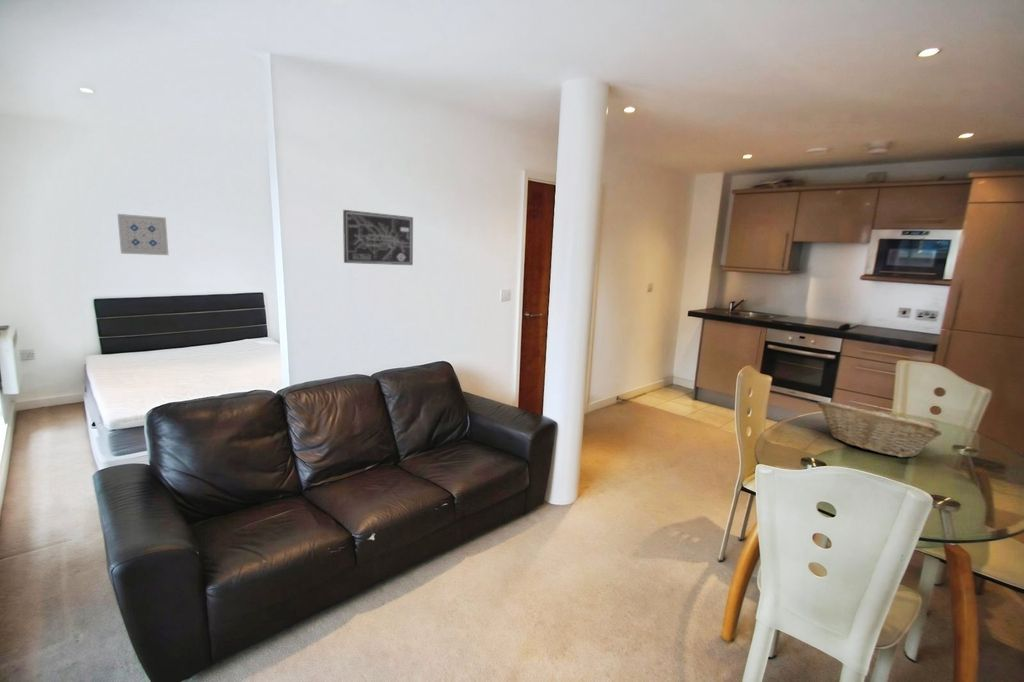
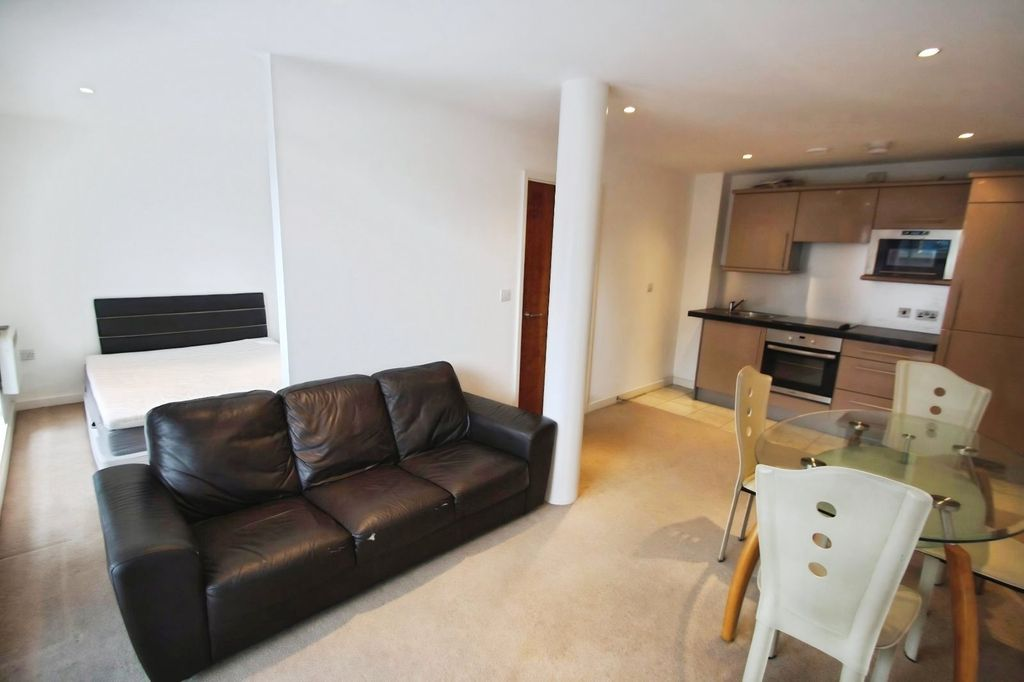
- wall art [117,213,169,256]
- wall art [342,209,414,266]
- fruit basket [816,400,943,458]
